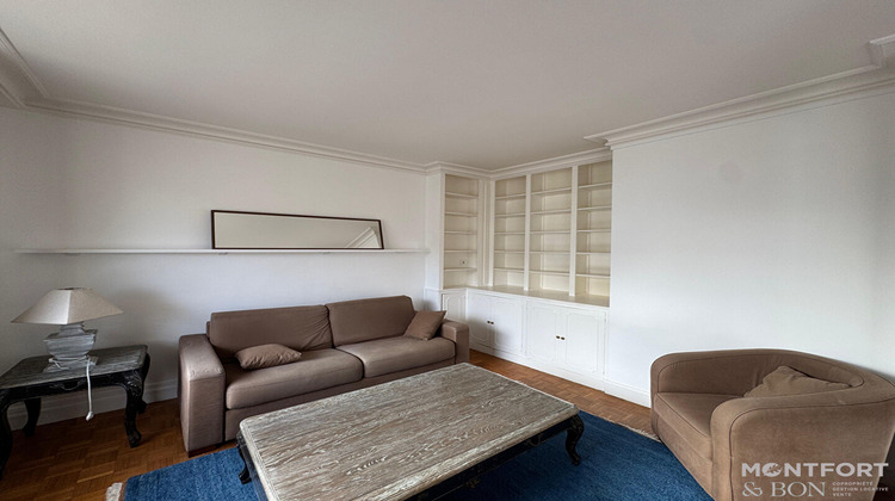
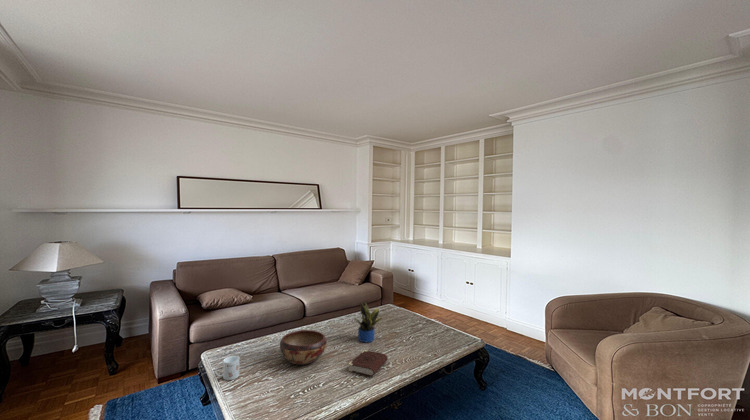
+ book [347,349,389,377]
+ decorative bowl [279,329,328,366]
+ mug [214,355,241,381]
+ potted plant [353,302,384,343]
